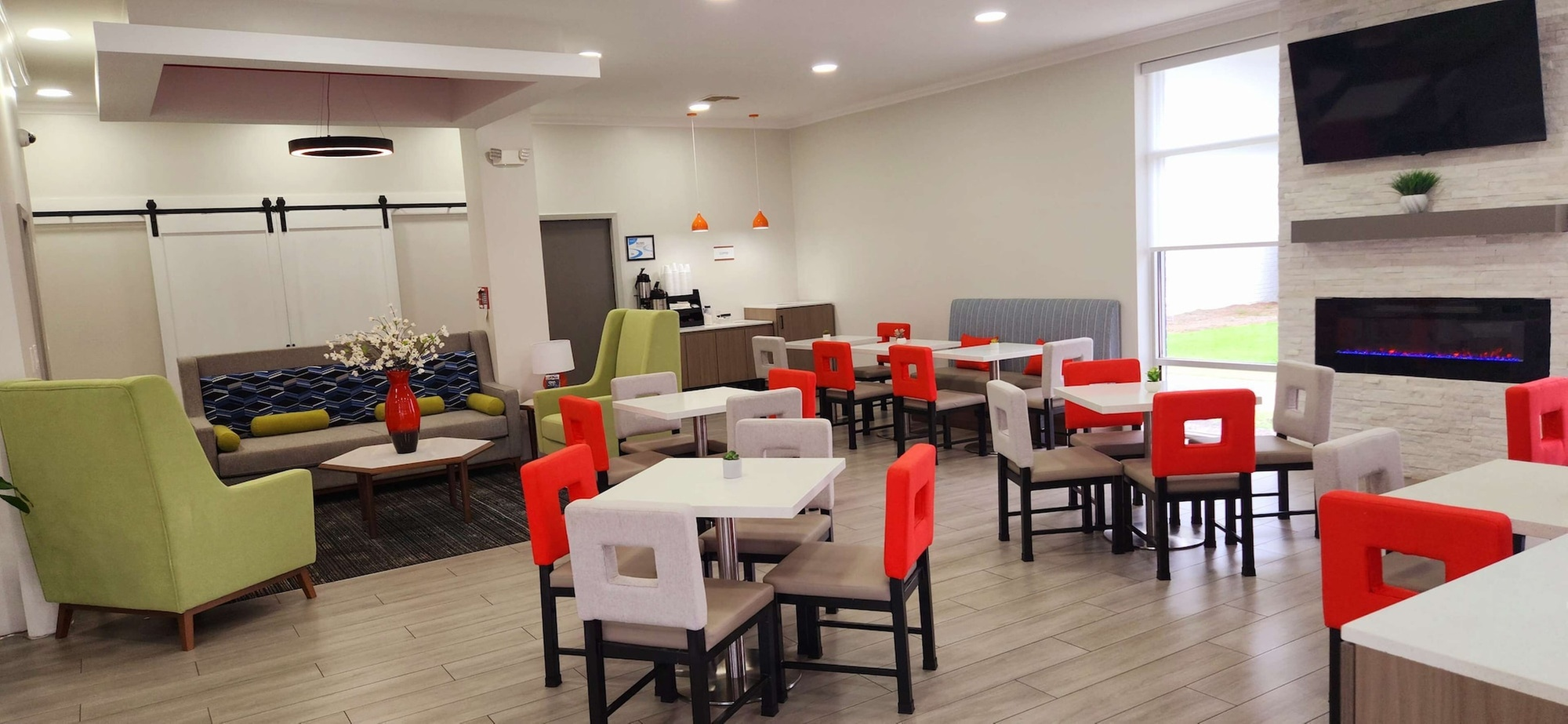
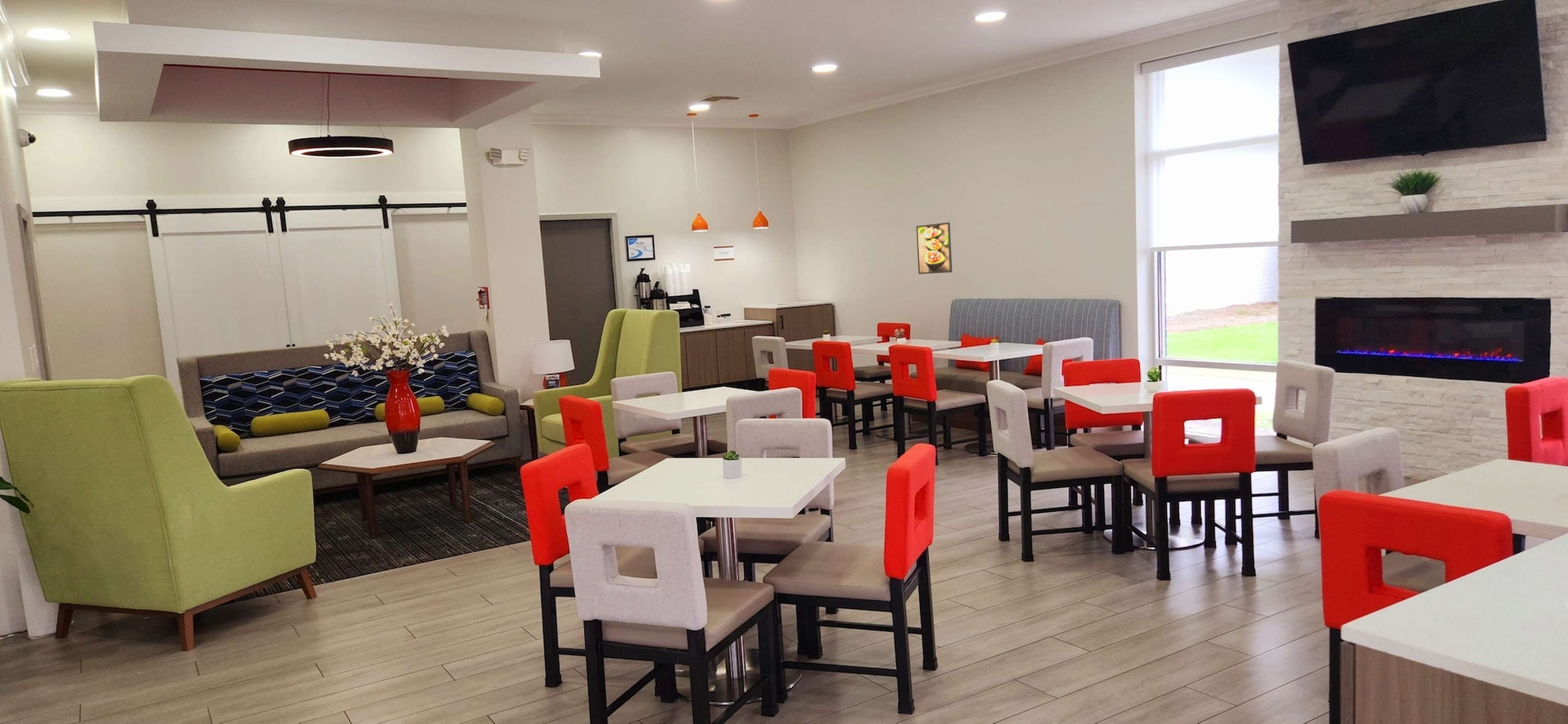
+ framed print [916,222,953,275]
